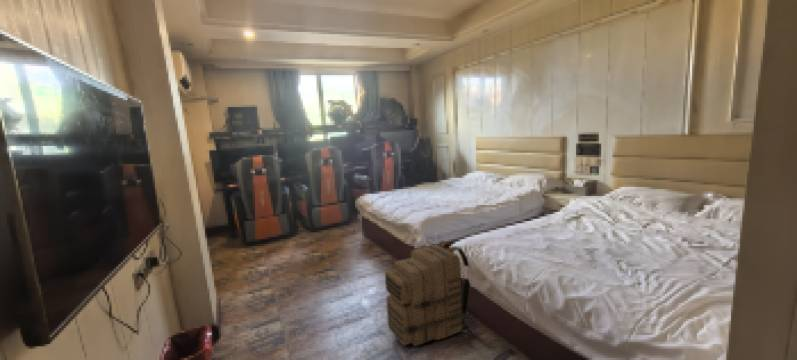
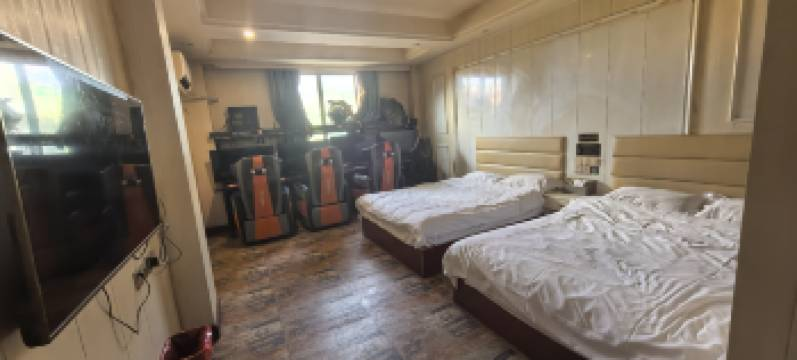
- backpack [384,240,471,347]
